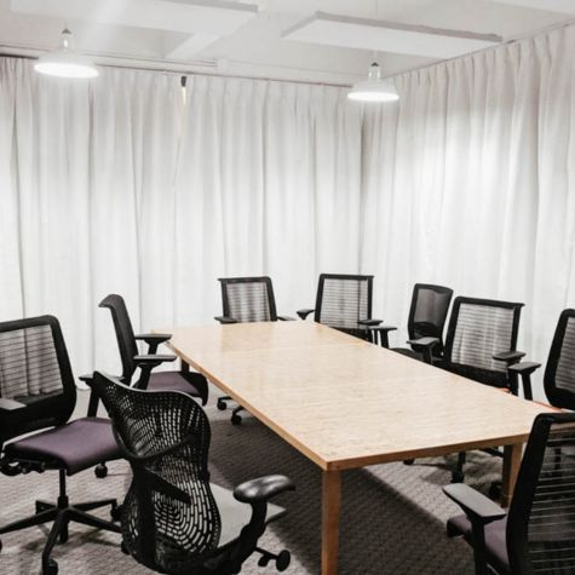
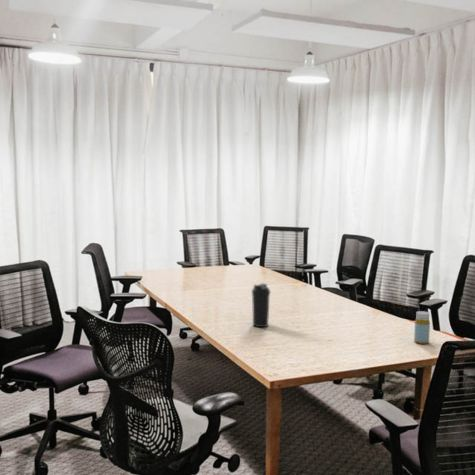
+ bottle [413,310,431,345]
+ water bottle [251,282,271,328]
